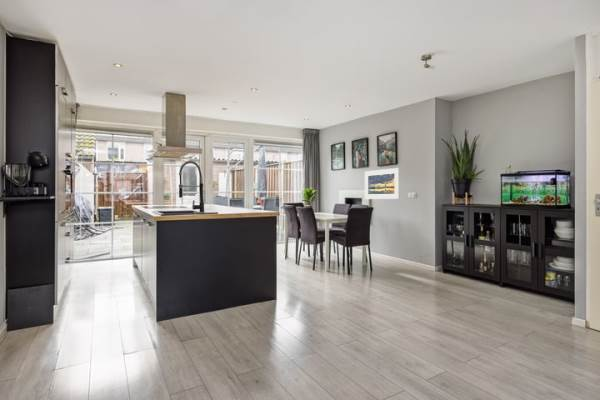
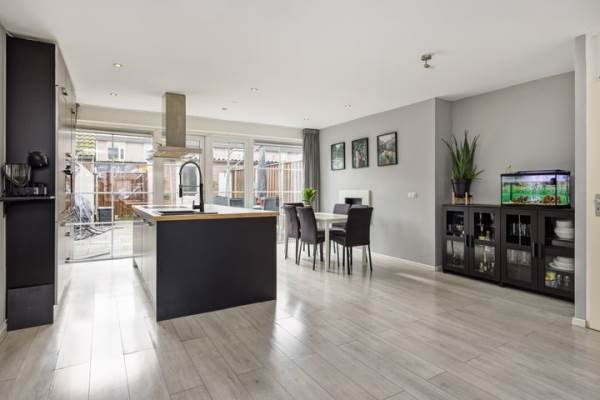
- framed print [364,167,400,200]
